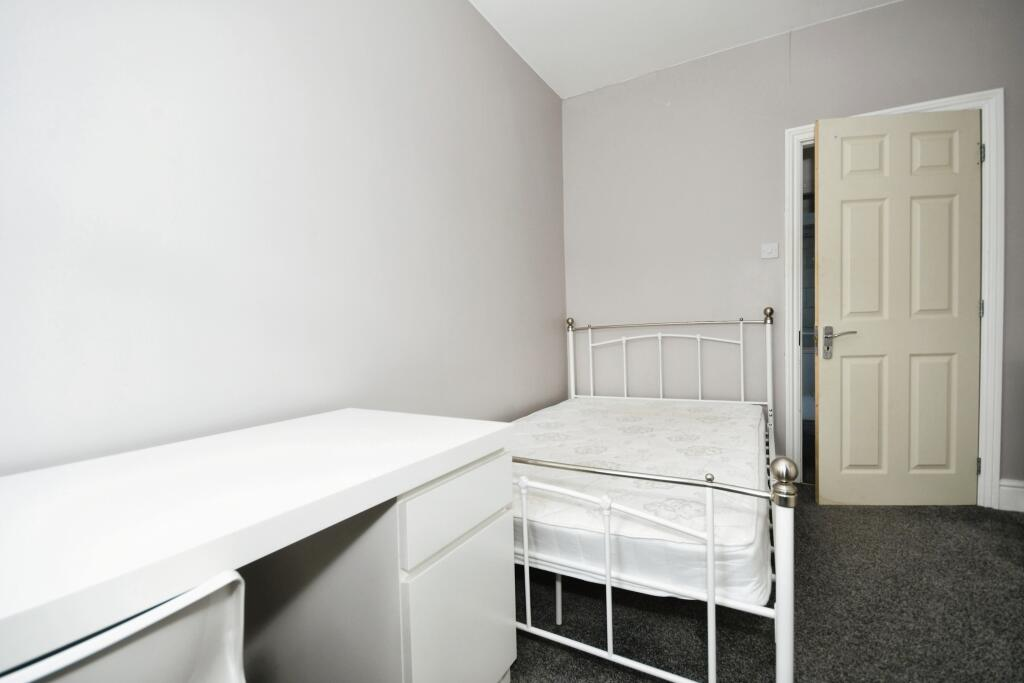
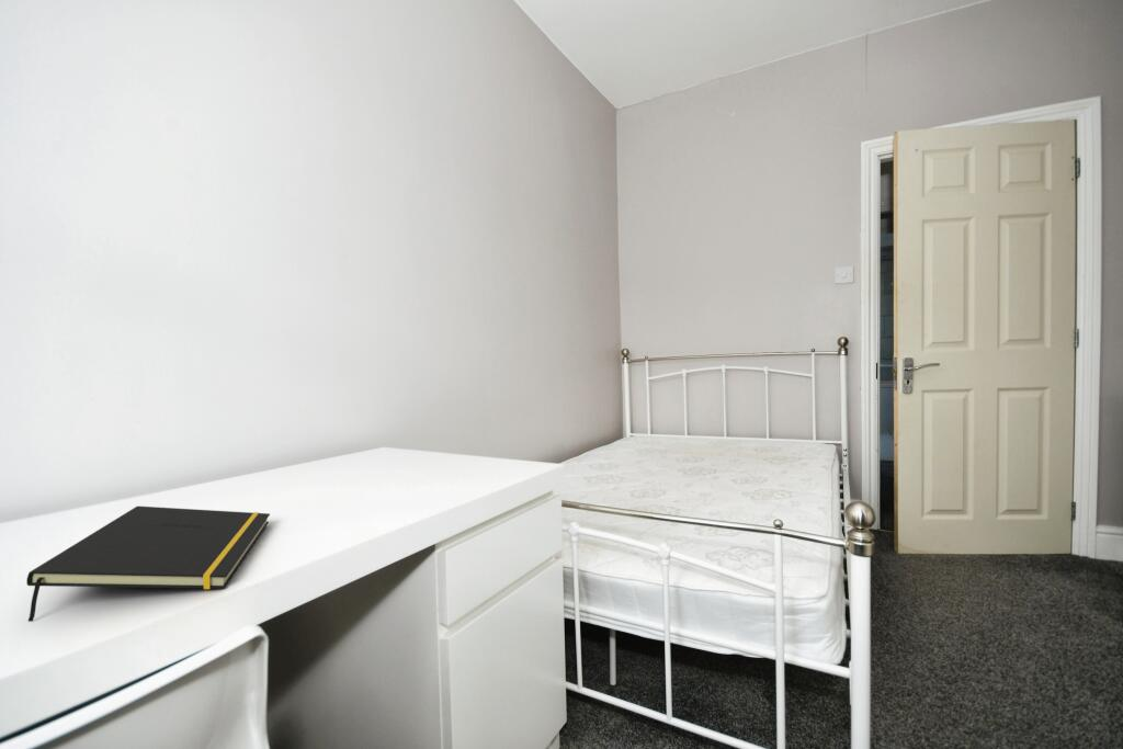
+ notepad [25,506,271,623]
